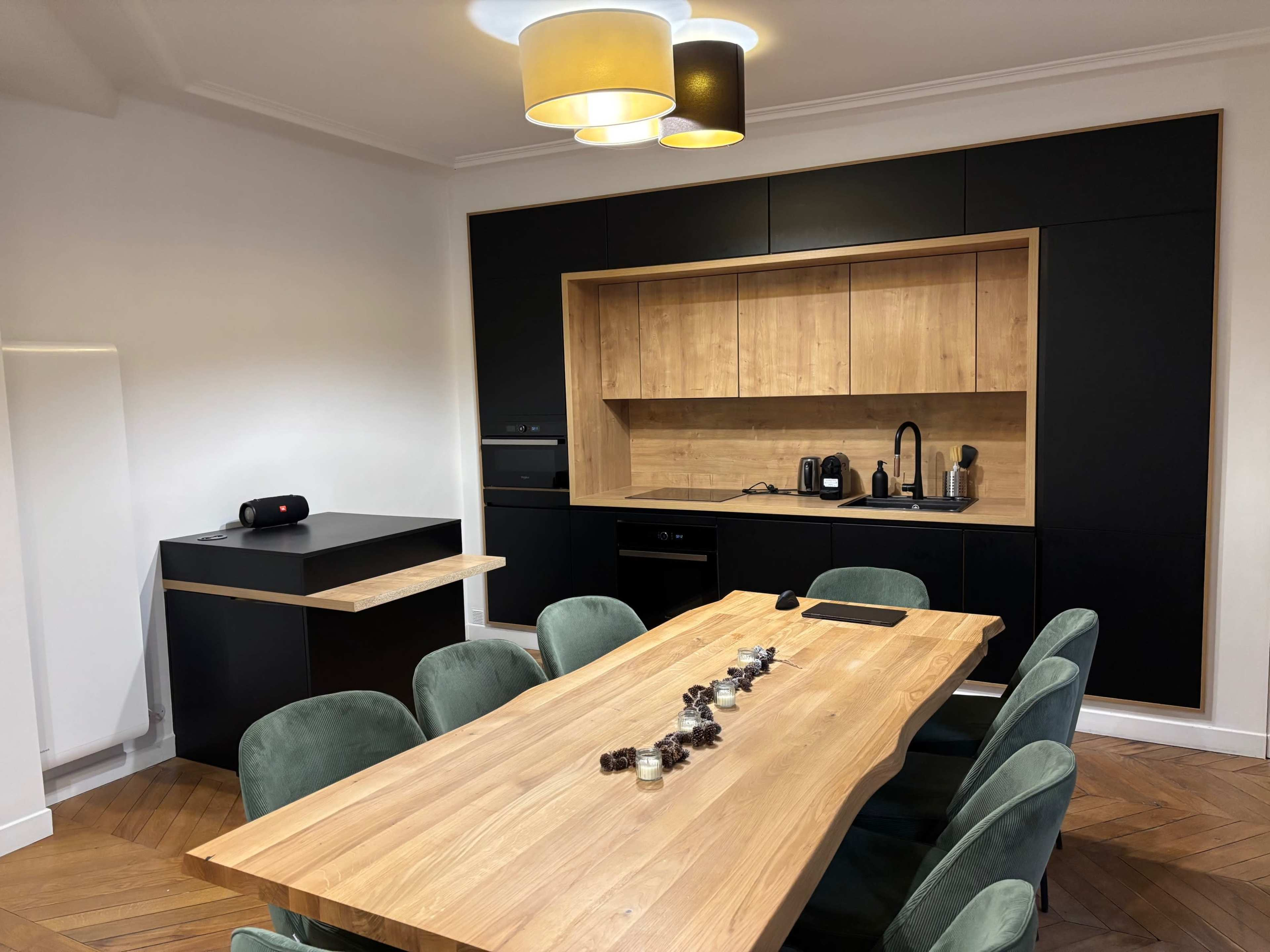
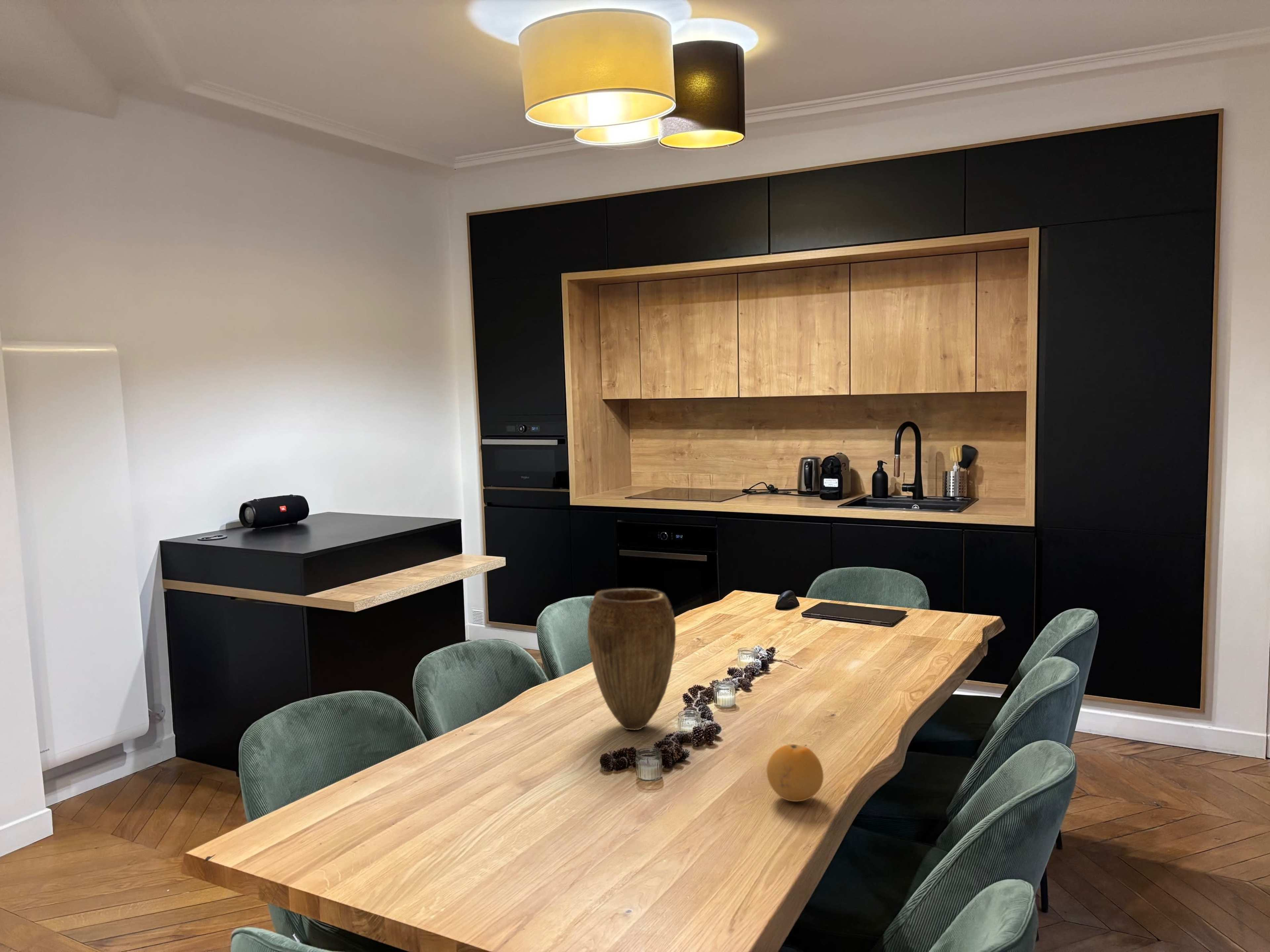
+ fruit [766,744,824,802]
+ vase [587,588,676,731]
